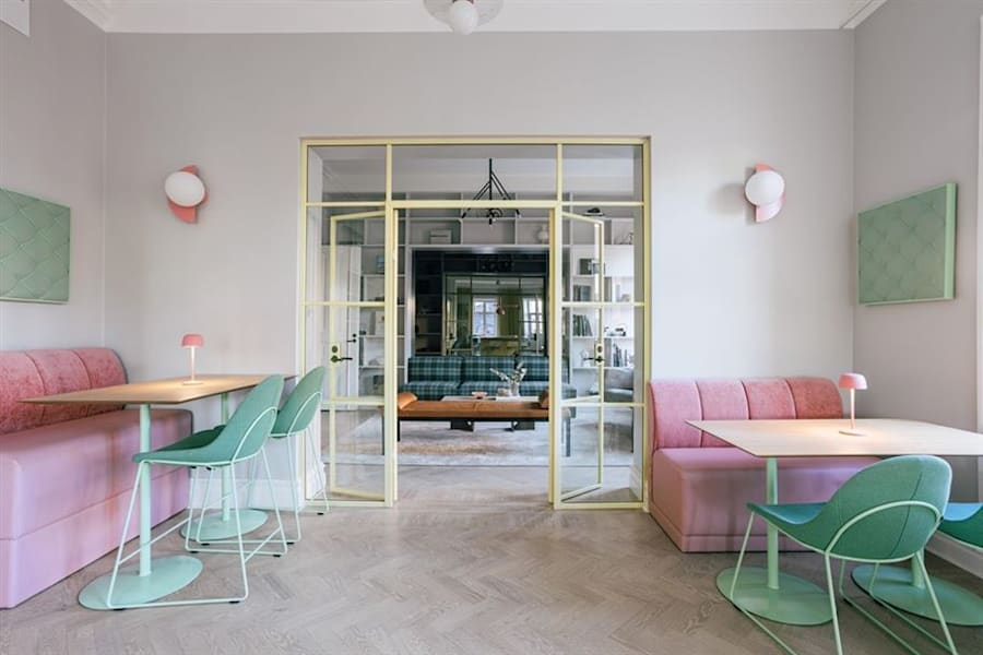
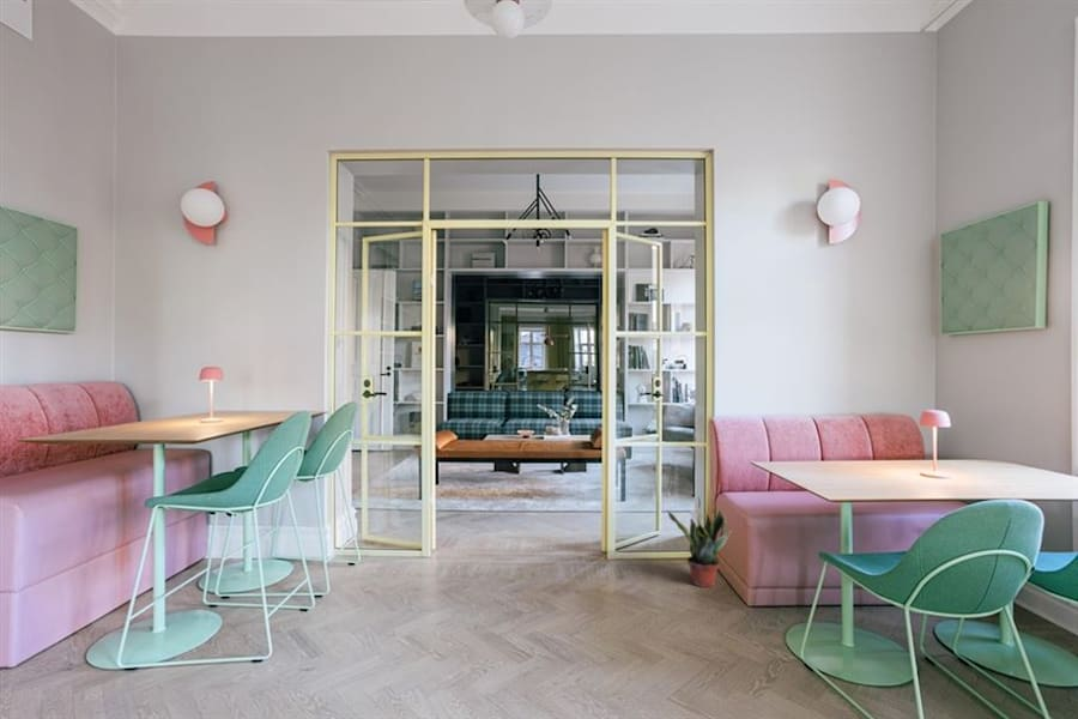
+ potted plant [666,495,732,588]
